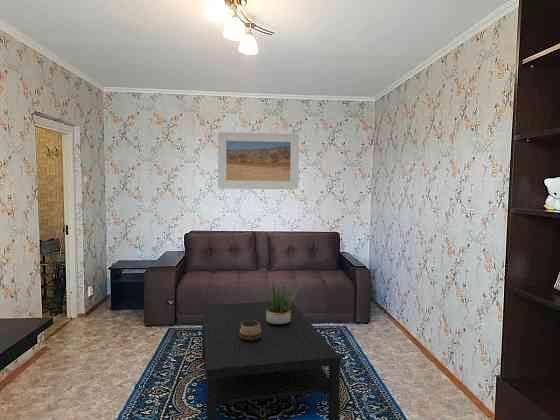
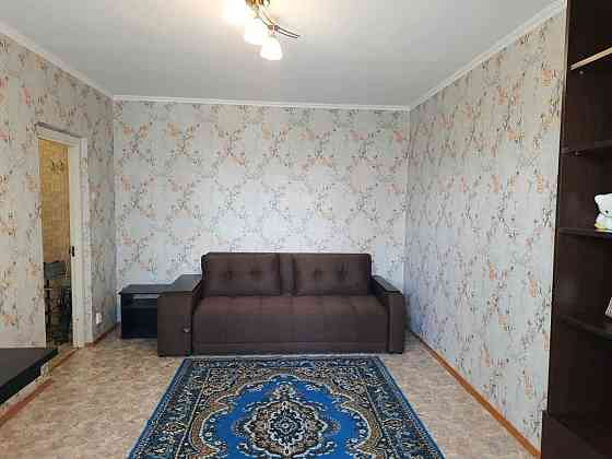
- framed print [217,131,300,190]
- decorative bowl [239,320,262,341]
- coffee table [201,300,341,420]
- potted plant [257,279,301,325]
